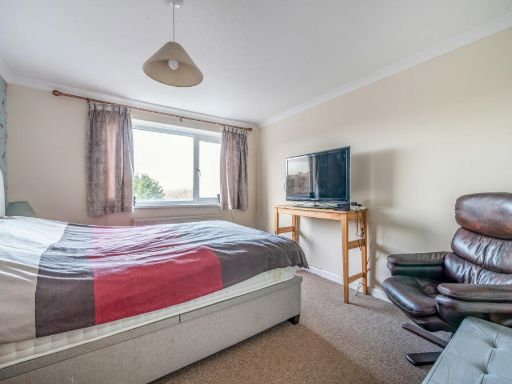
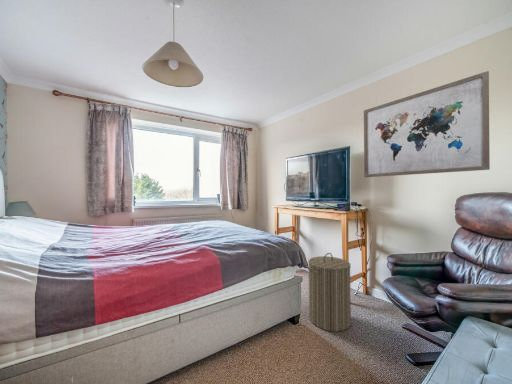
+ laundry hamper [307,252,352,333]
+ wall art [363,70,491,178]
